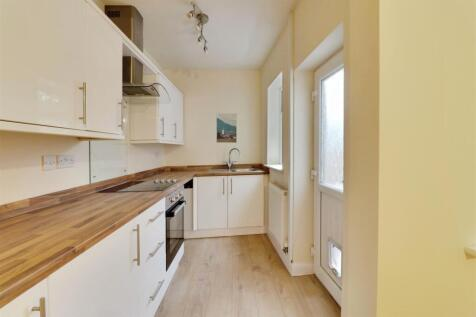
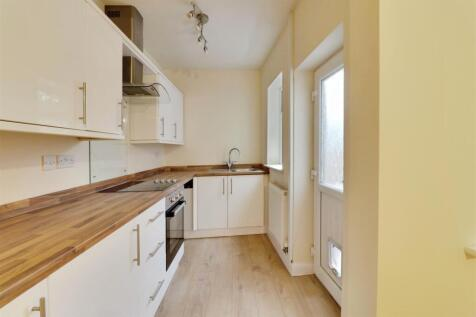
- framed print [215,112,238,144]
